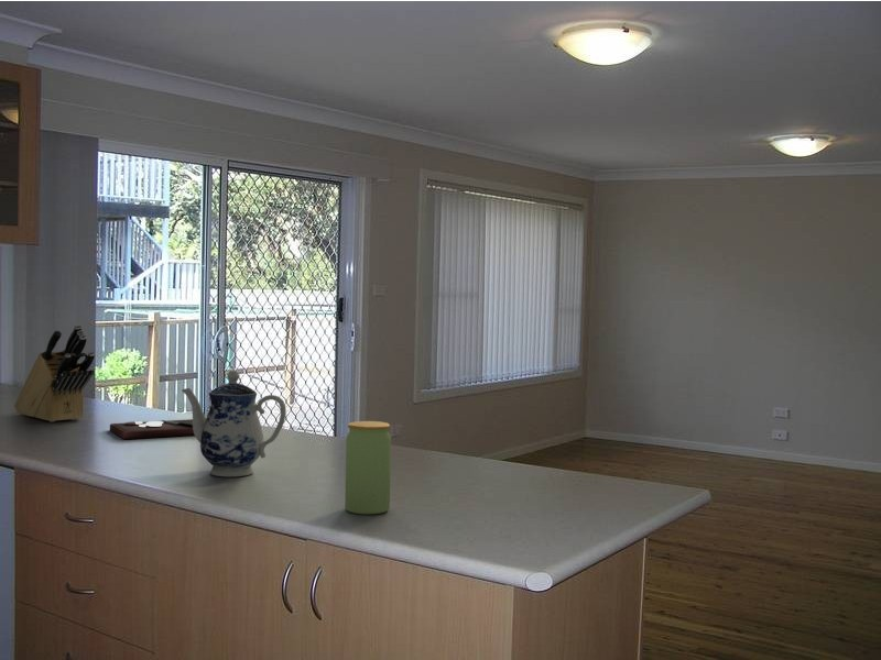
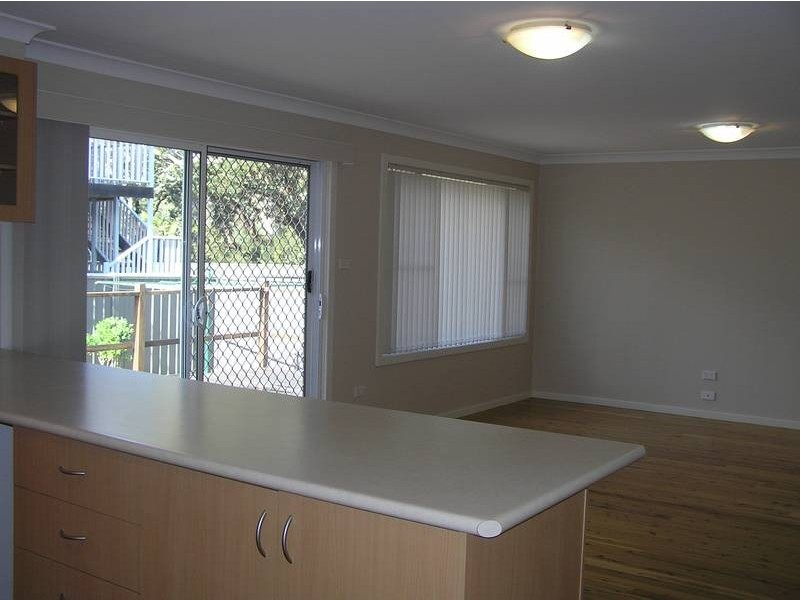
- knife block [13,323,96,424]
- jar [344,420,392,515]
- teapot [181,370,287,477]
- cutting board [109,418,195,440]
